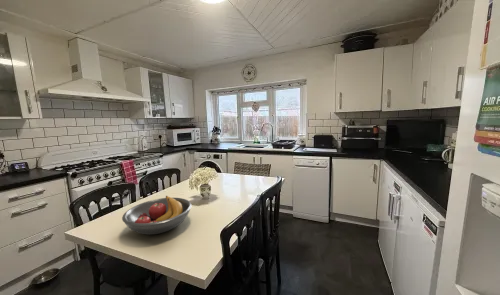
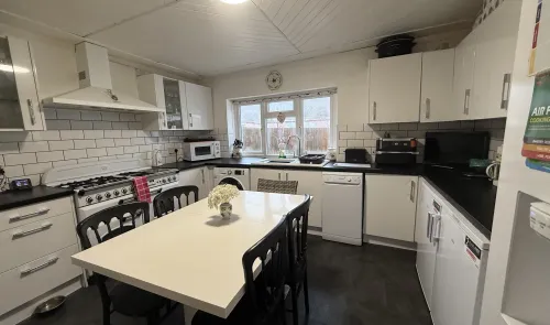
- fruit bowl [121,195,193,235]
